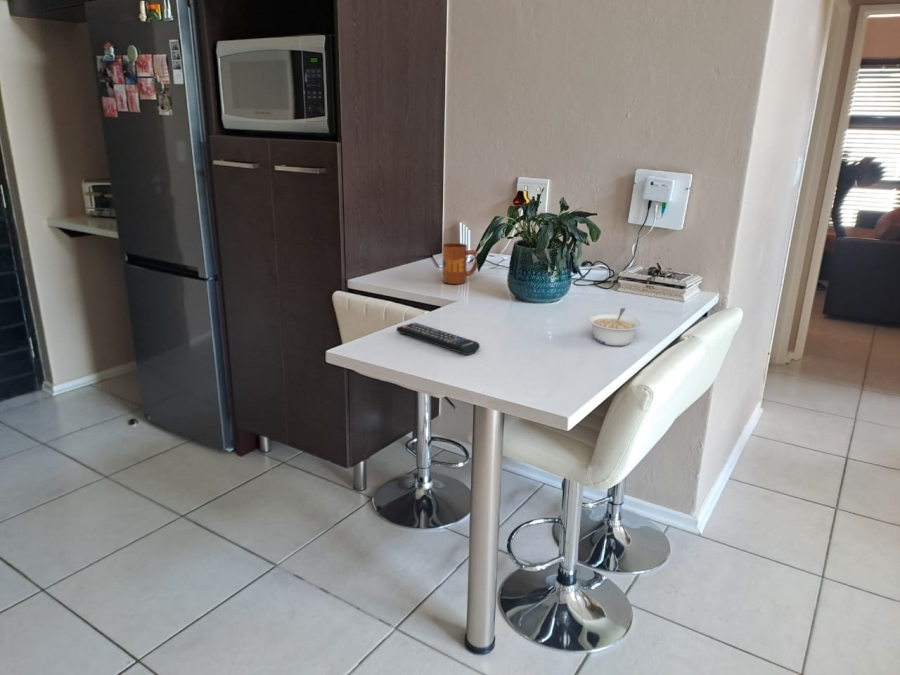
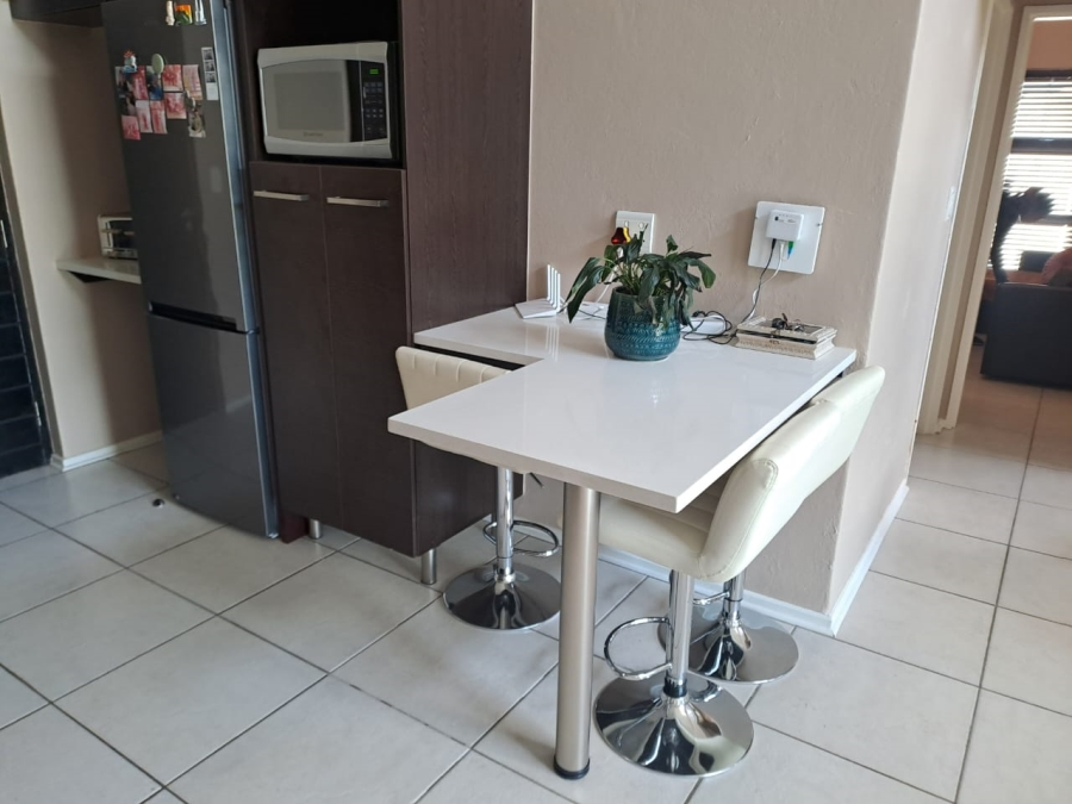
- remote control [395,322,481,356]
- mug [441,242,478,285]
- legume [587,307,642,347]
